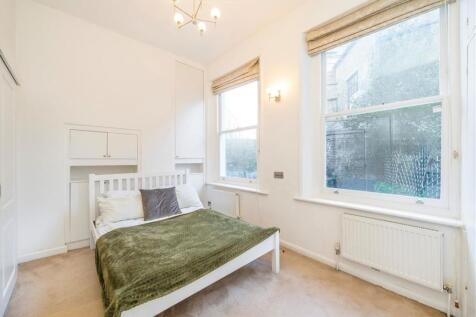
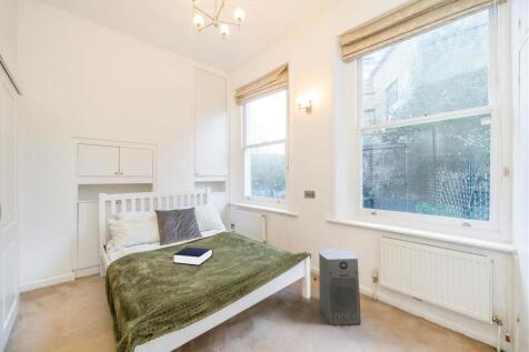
+ fan [318,248,362,326]
+ book [172,247,214,266]
